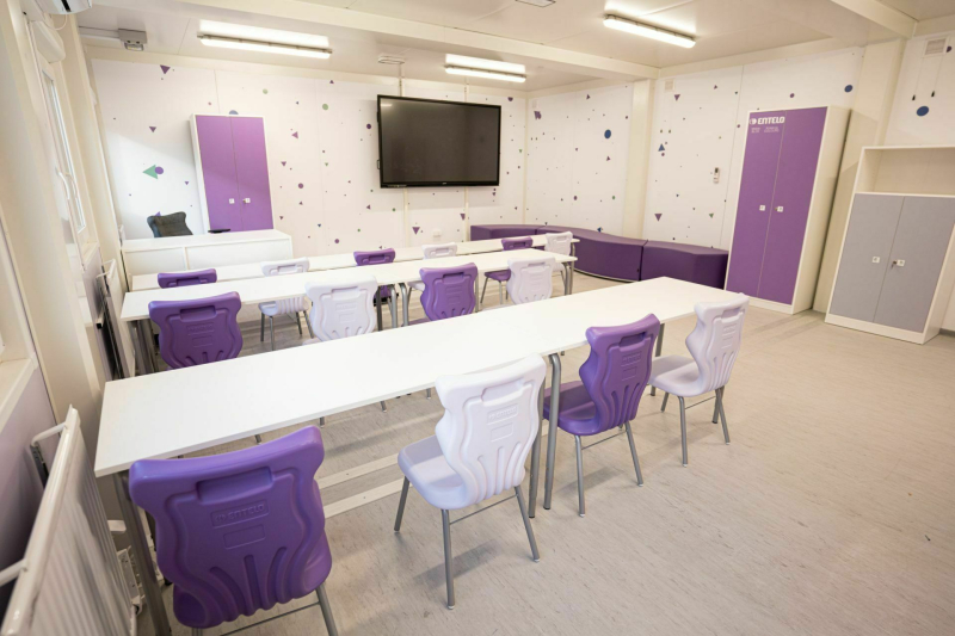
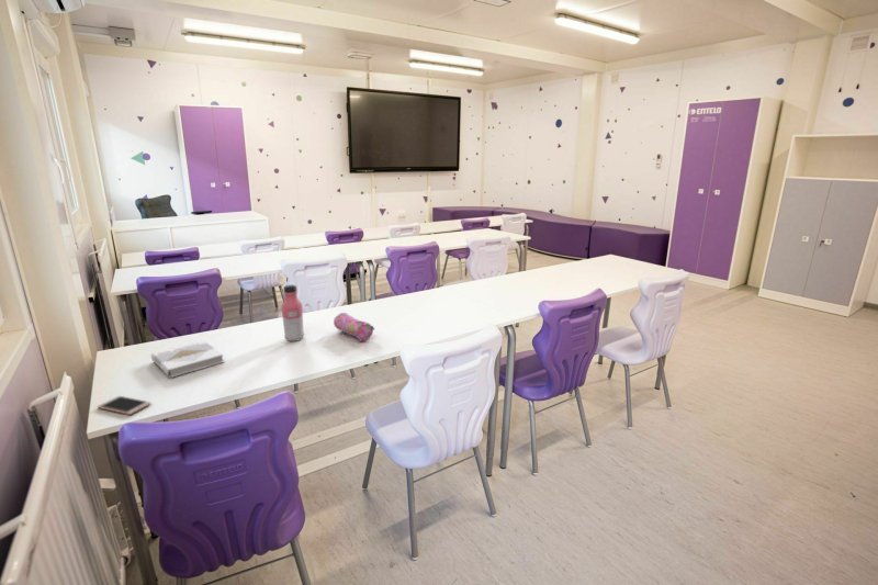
+ water bottle [280,283,305,342]
+ smartphone [97,395,151,416]
+ book [150,339,225,379]
+ pencil case [333,312,375,342]
